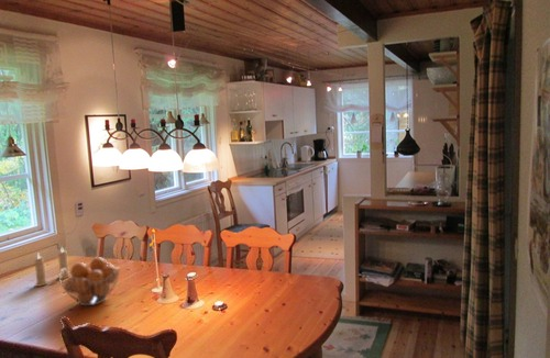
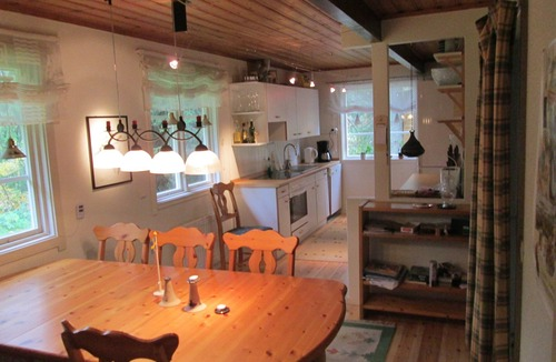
- candle [34,246,72,288]
- fruit basket [58,256,121,306]
